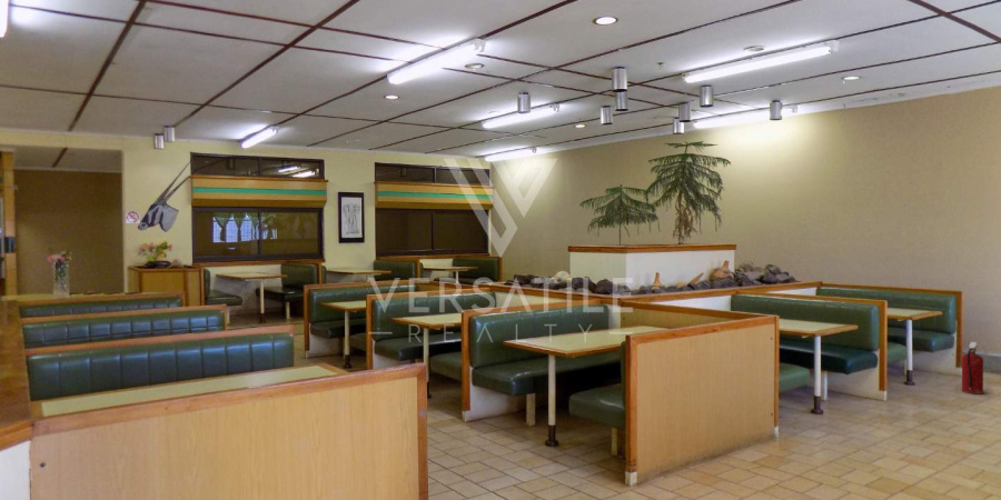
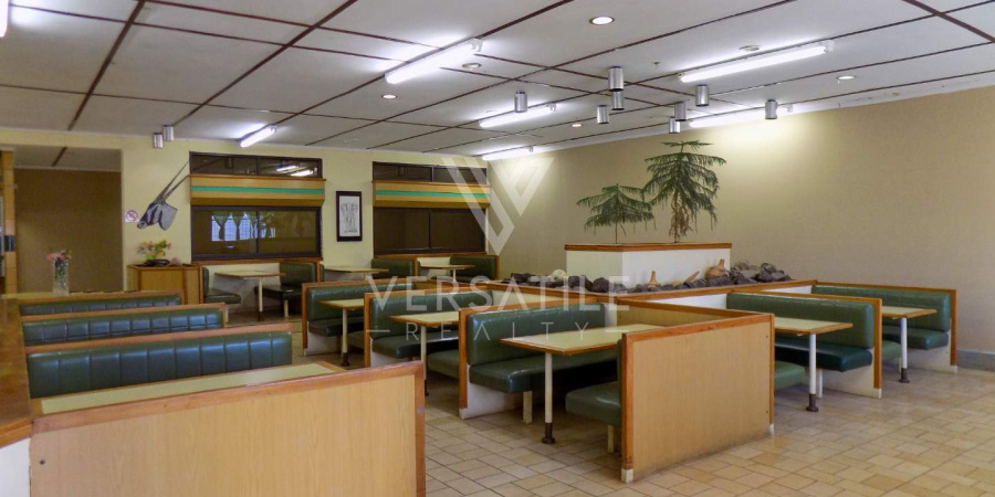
- fire extinguisher [961,341,984,394]
